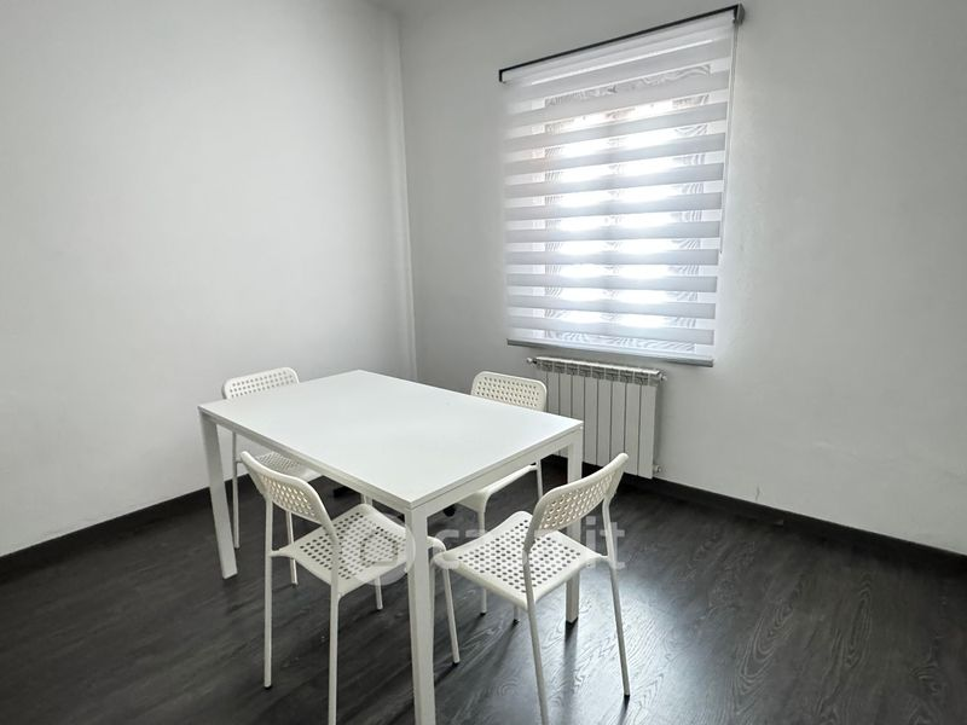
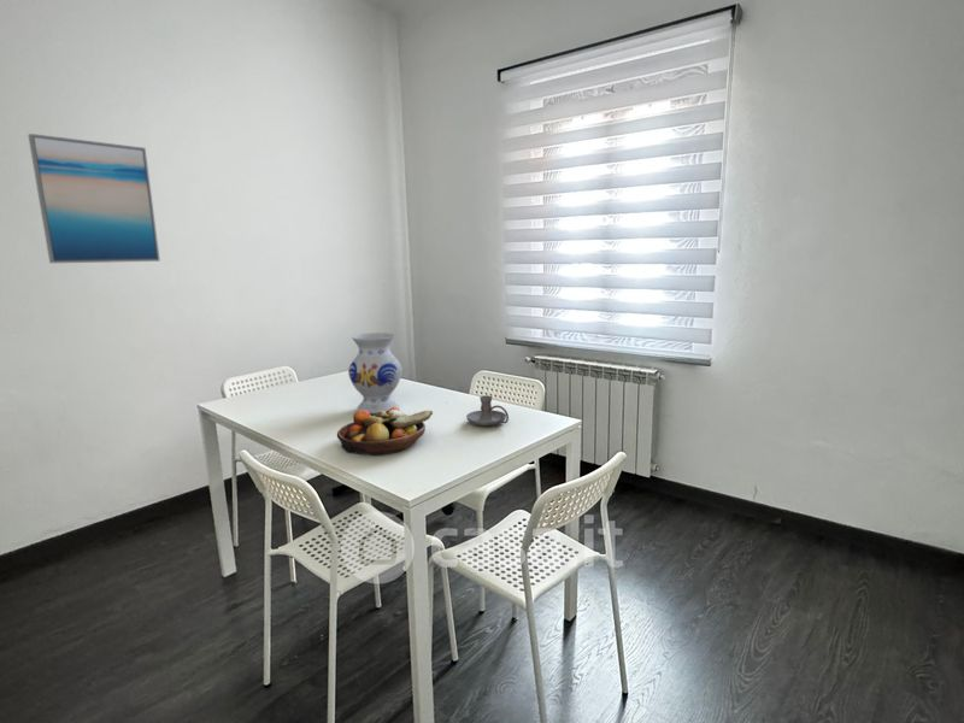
+ wall art [27,133,161,264]
+ fruit bowl [336,407,434,457]
+ candle holder [465,394,510,427]
+ vase [347,331,404,415]
